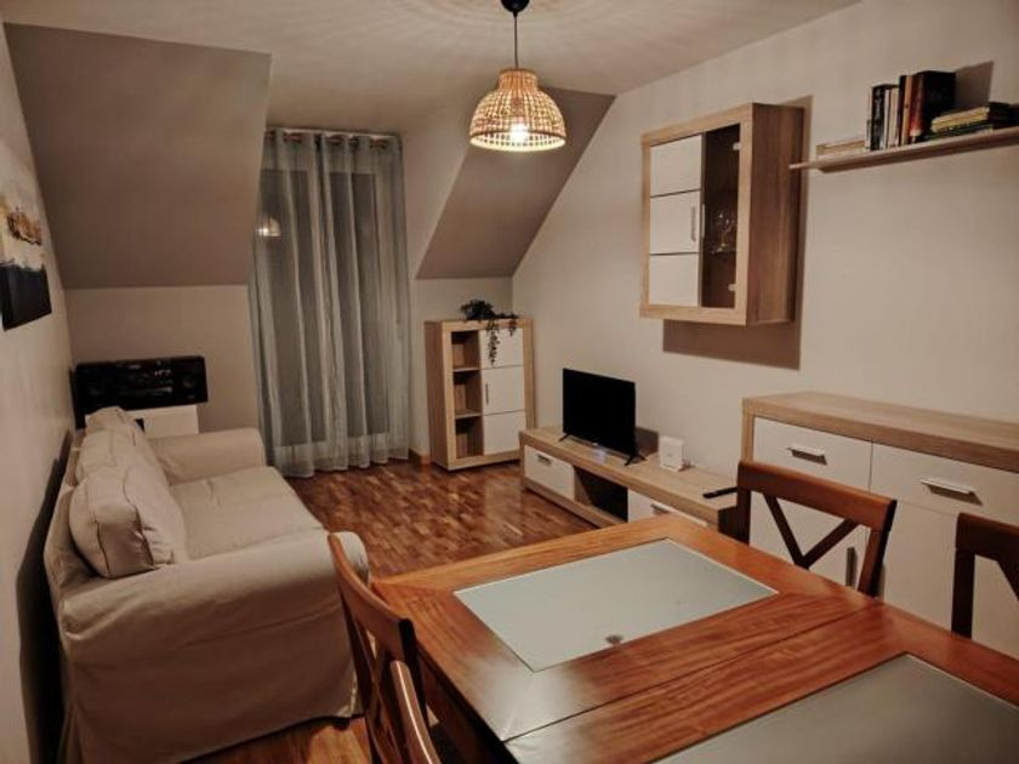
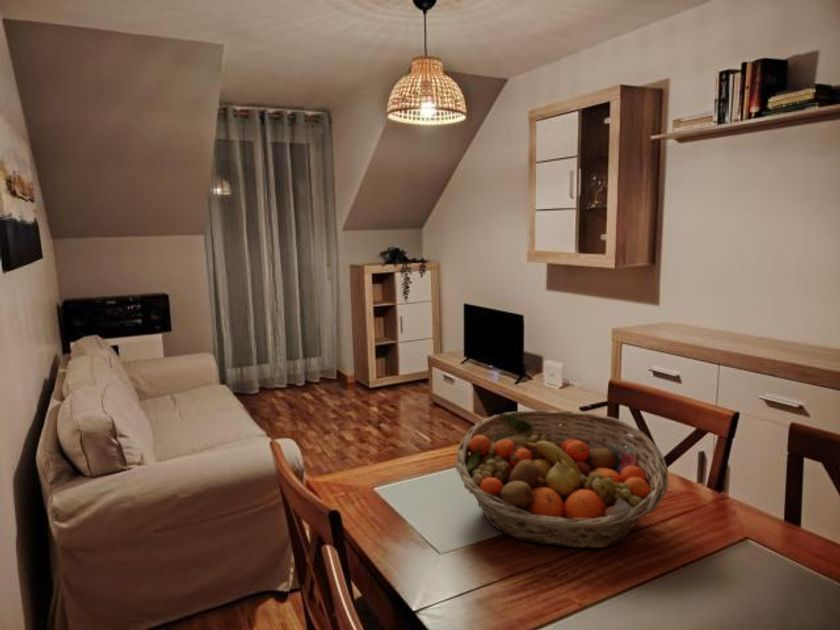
+ fruit basket [454,409,670,549]
